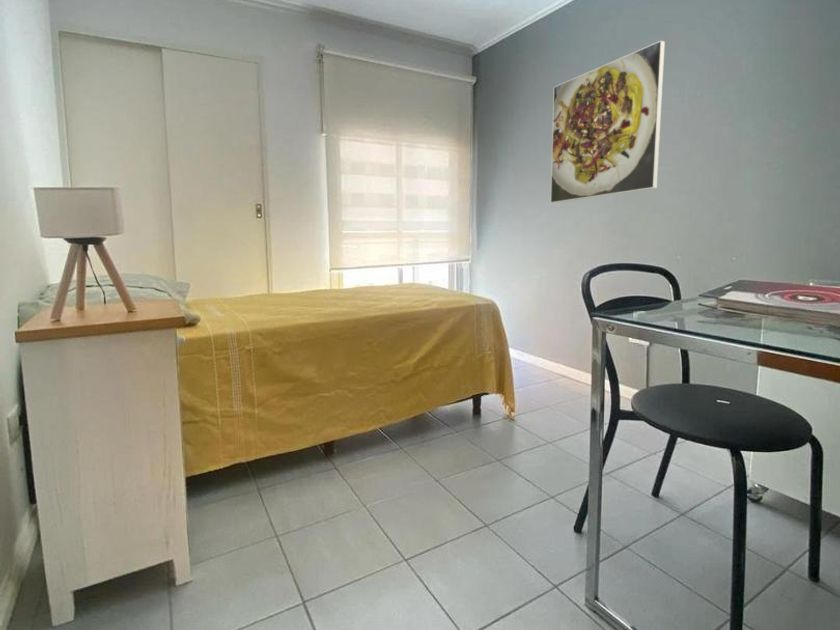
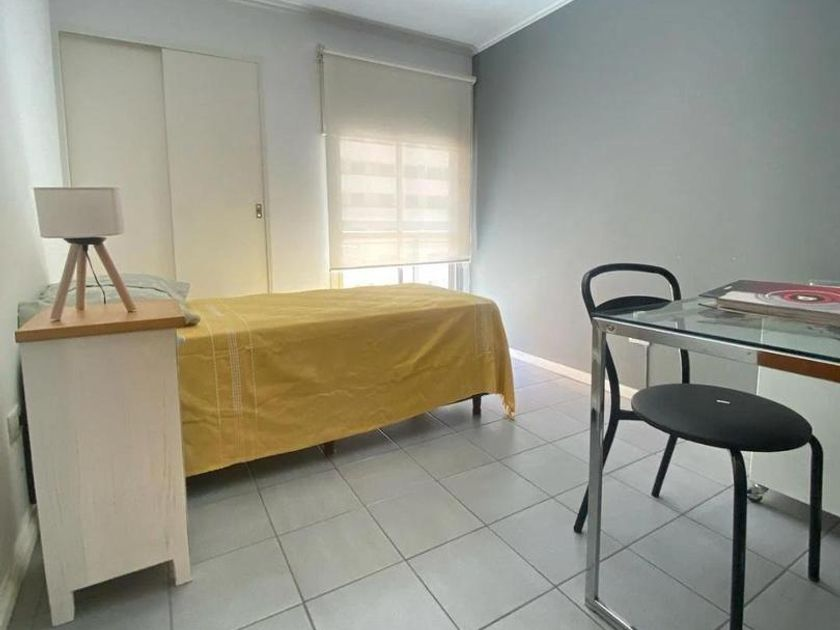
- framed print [550,39,666,204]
